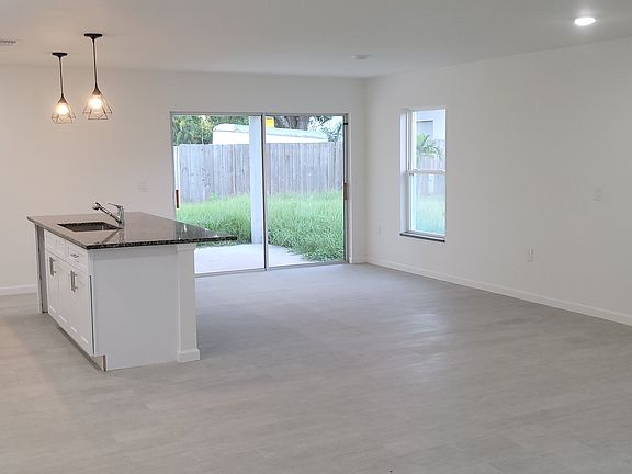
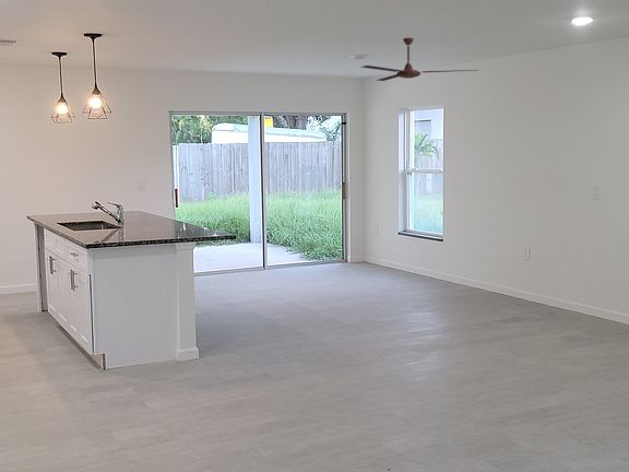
+ ceiling fan [359,37,479,82]
